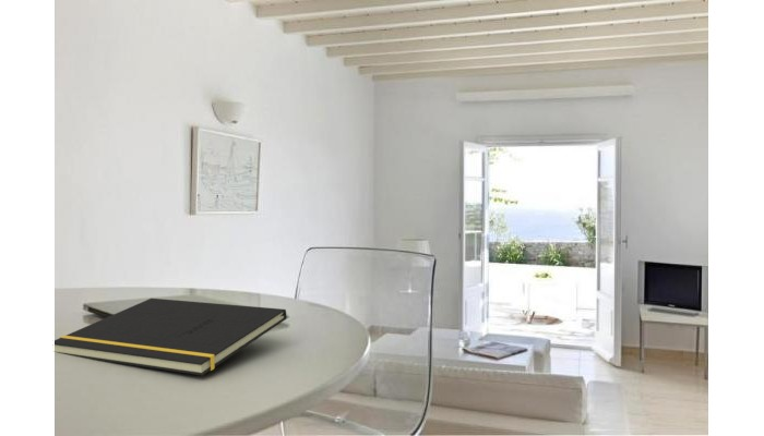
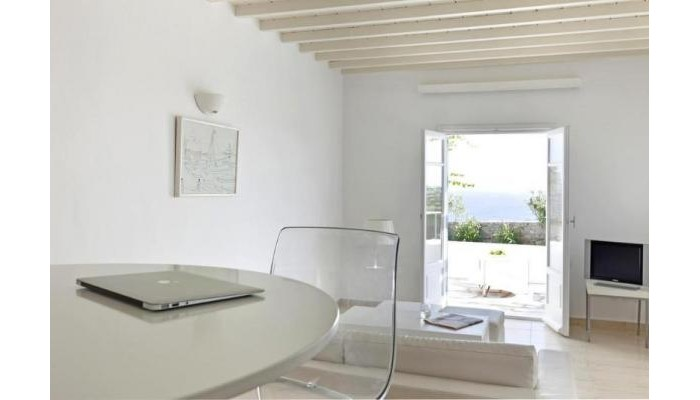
- notepad [53,298,288,376]
